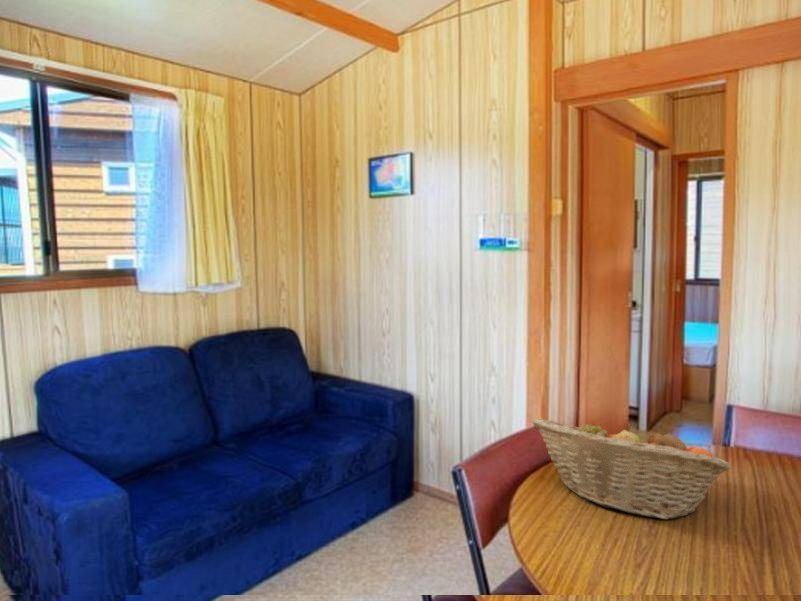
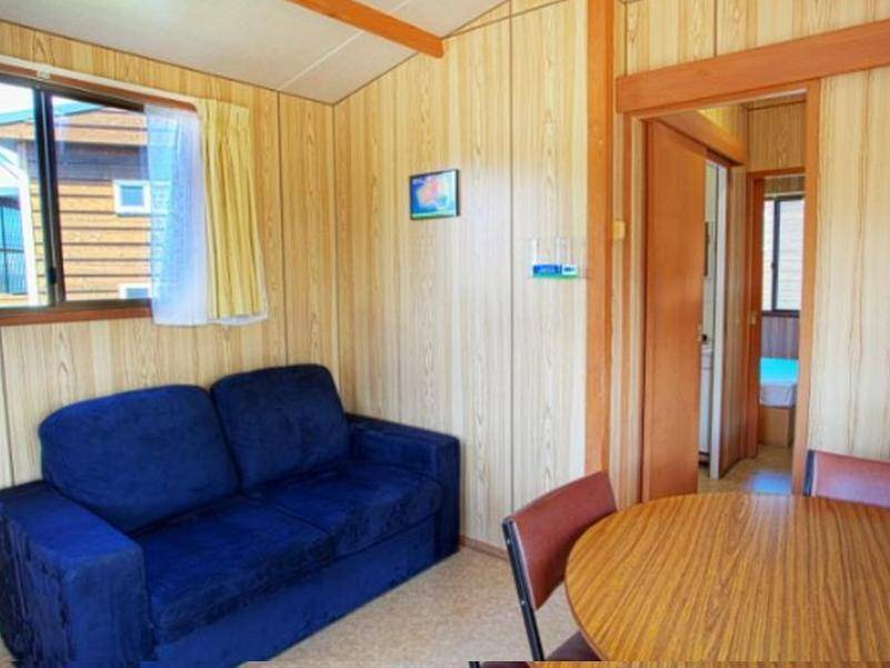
- fruit basket [531,417,732,520]
